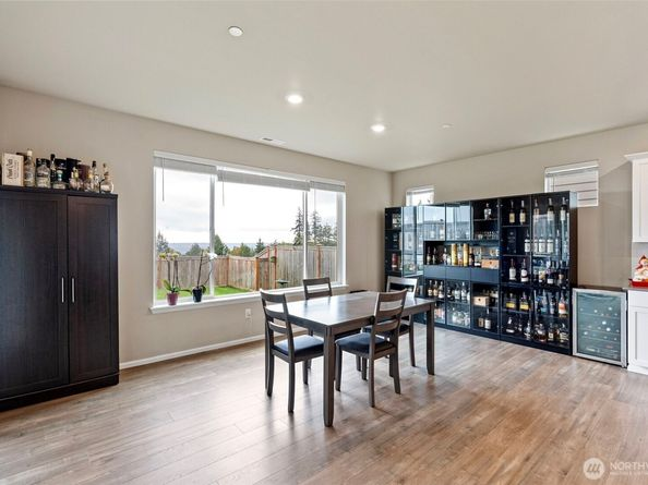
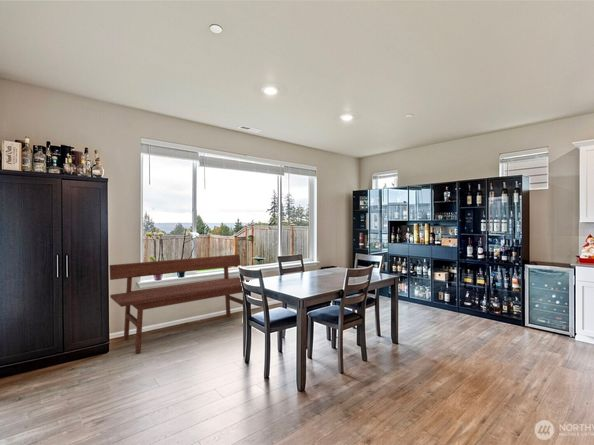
+ bench [108,253,251,355]
